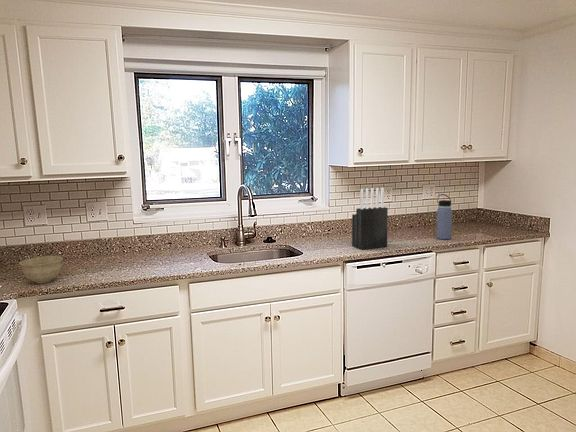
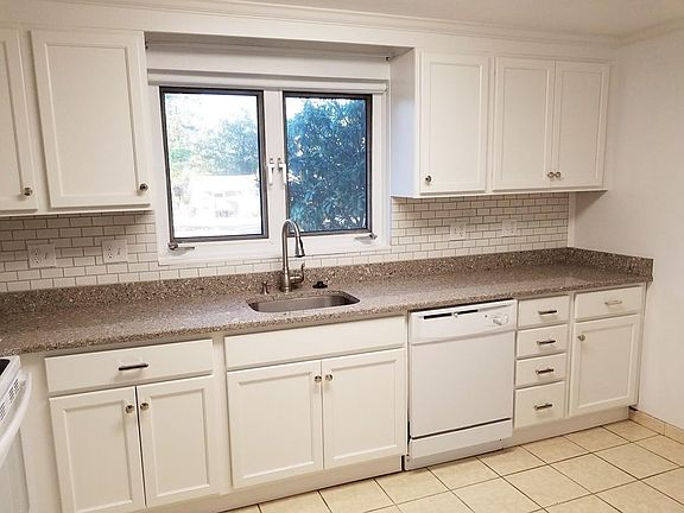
- bowl [18,255,64,284]
- water bottle [435,193,453,240]
- knife block [351,187,389,250]
